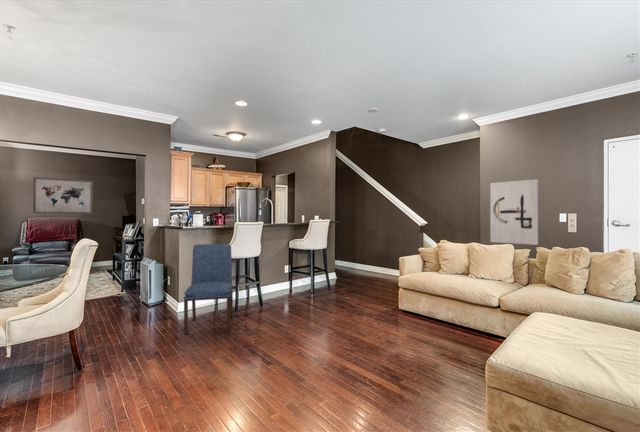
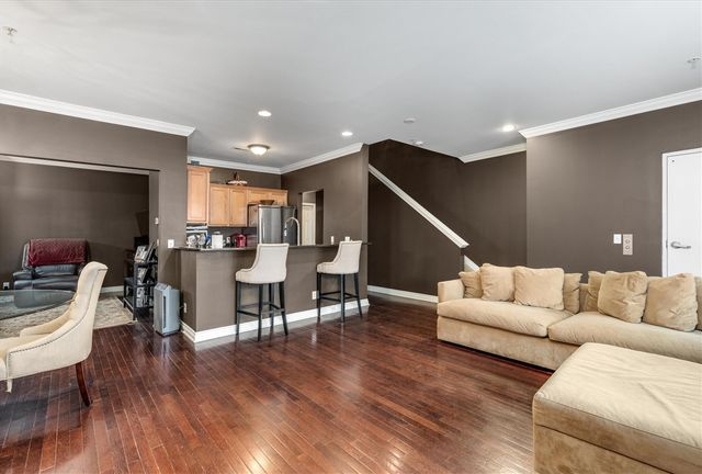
- wall art [489,178,539,246]
- wall art [32,176,94,215]
- dining chair [183,243,234,336]
